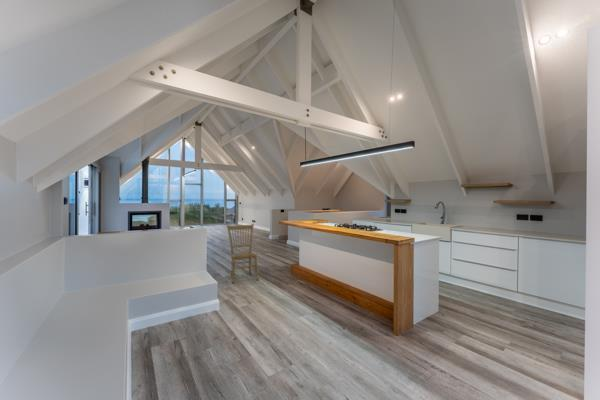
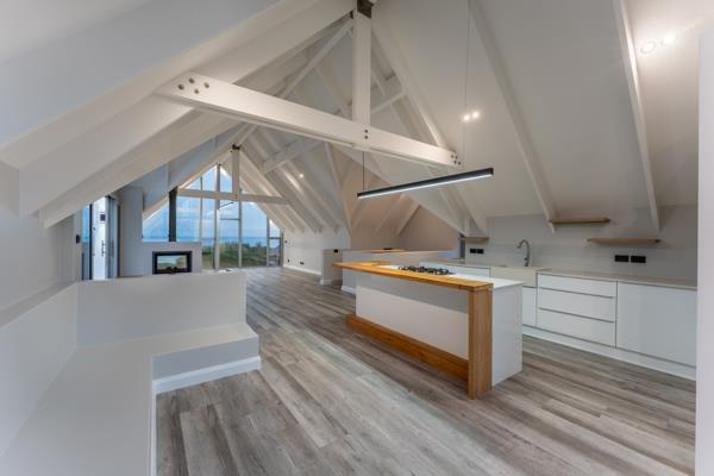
- dining chair [225,223,260,284]
